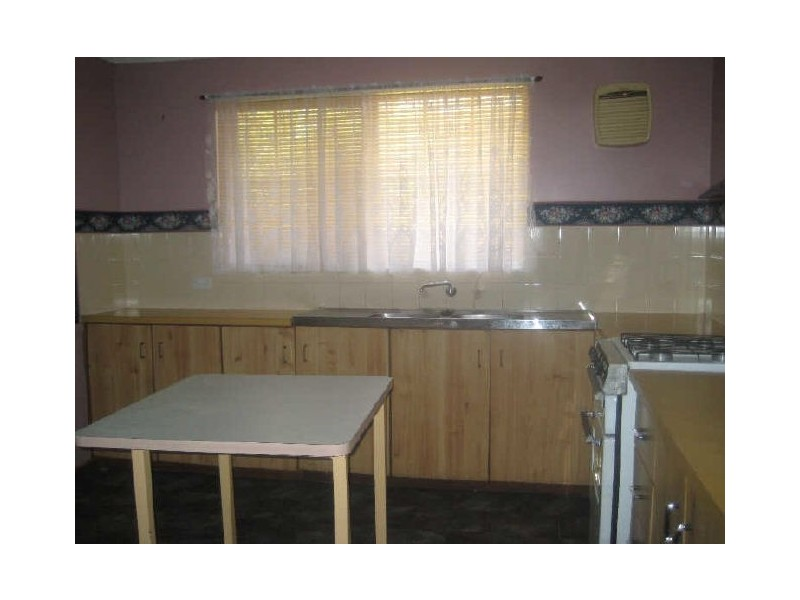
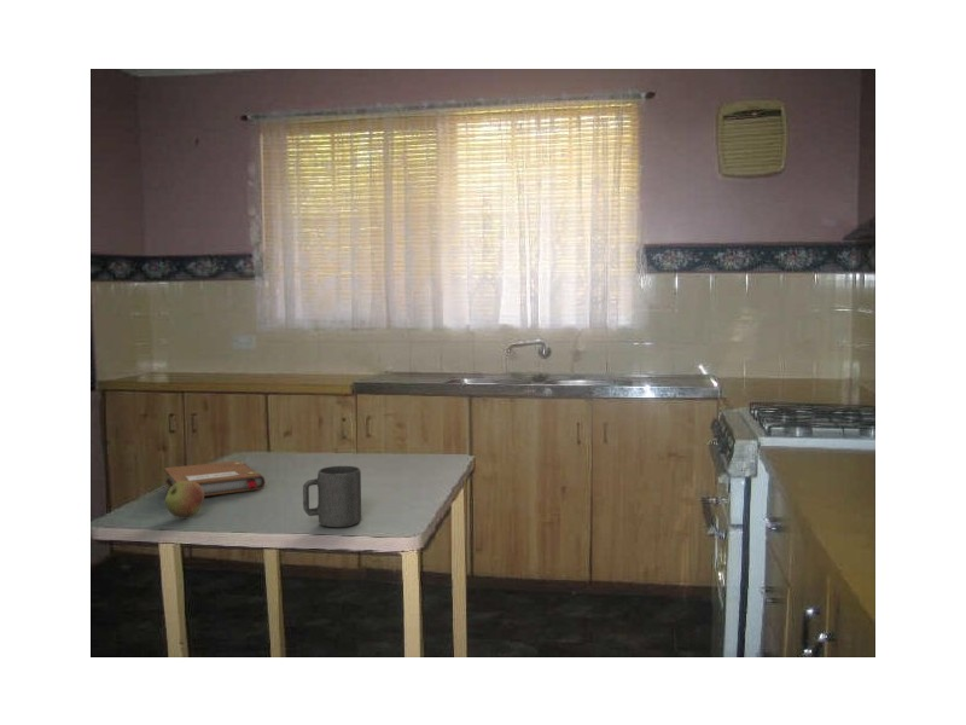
+ mug [302,465,362,528]
+ apple [164,481,205,518]
+ notebook [163,459,266,497]
